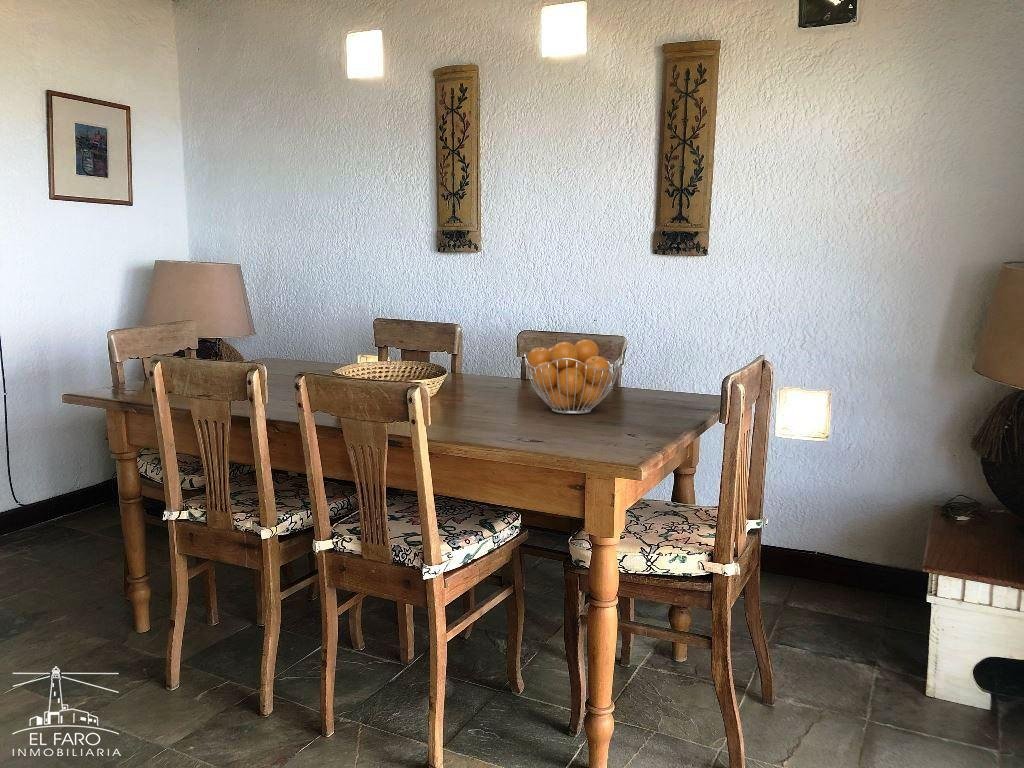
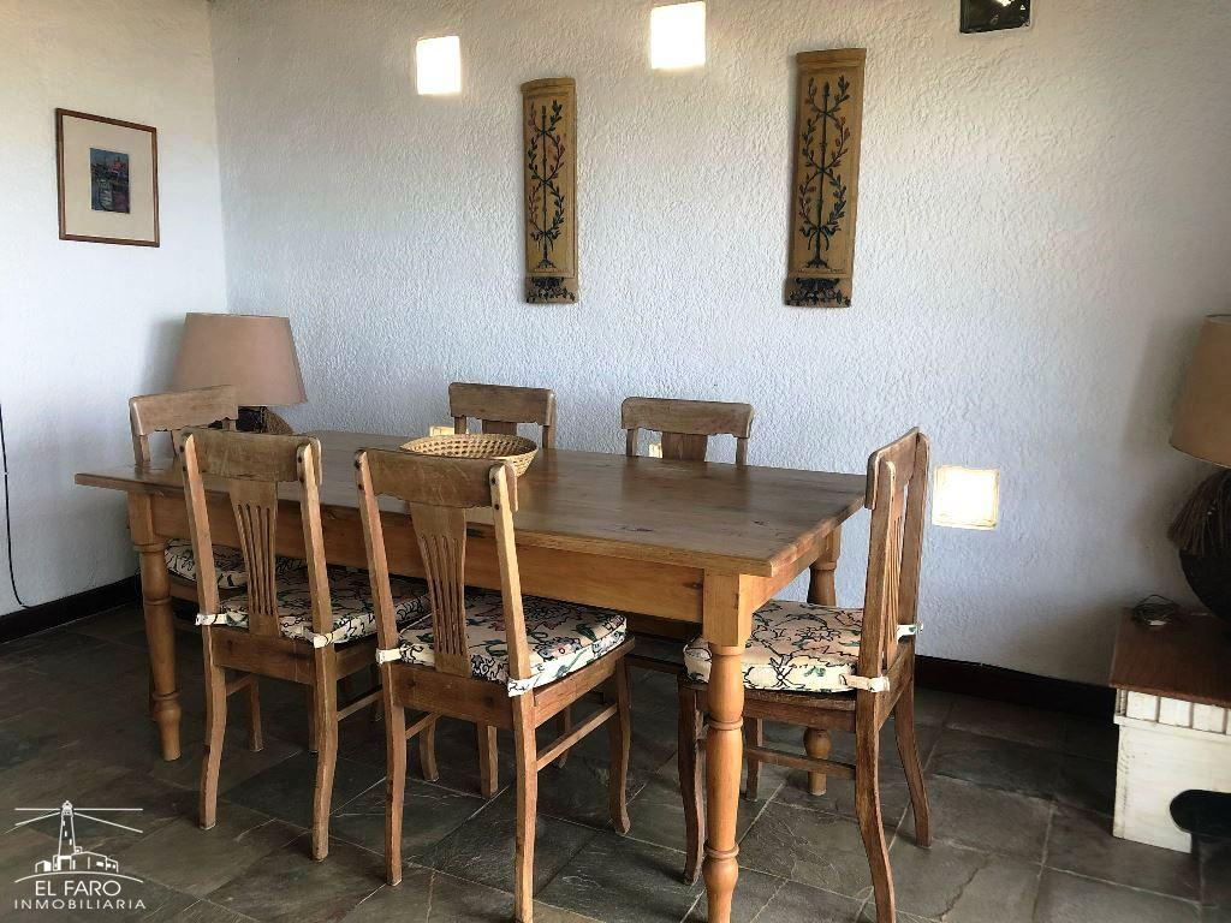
- fruit basket [523,338,623,415]
